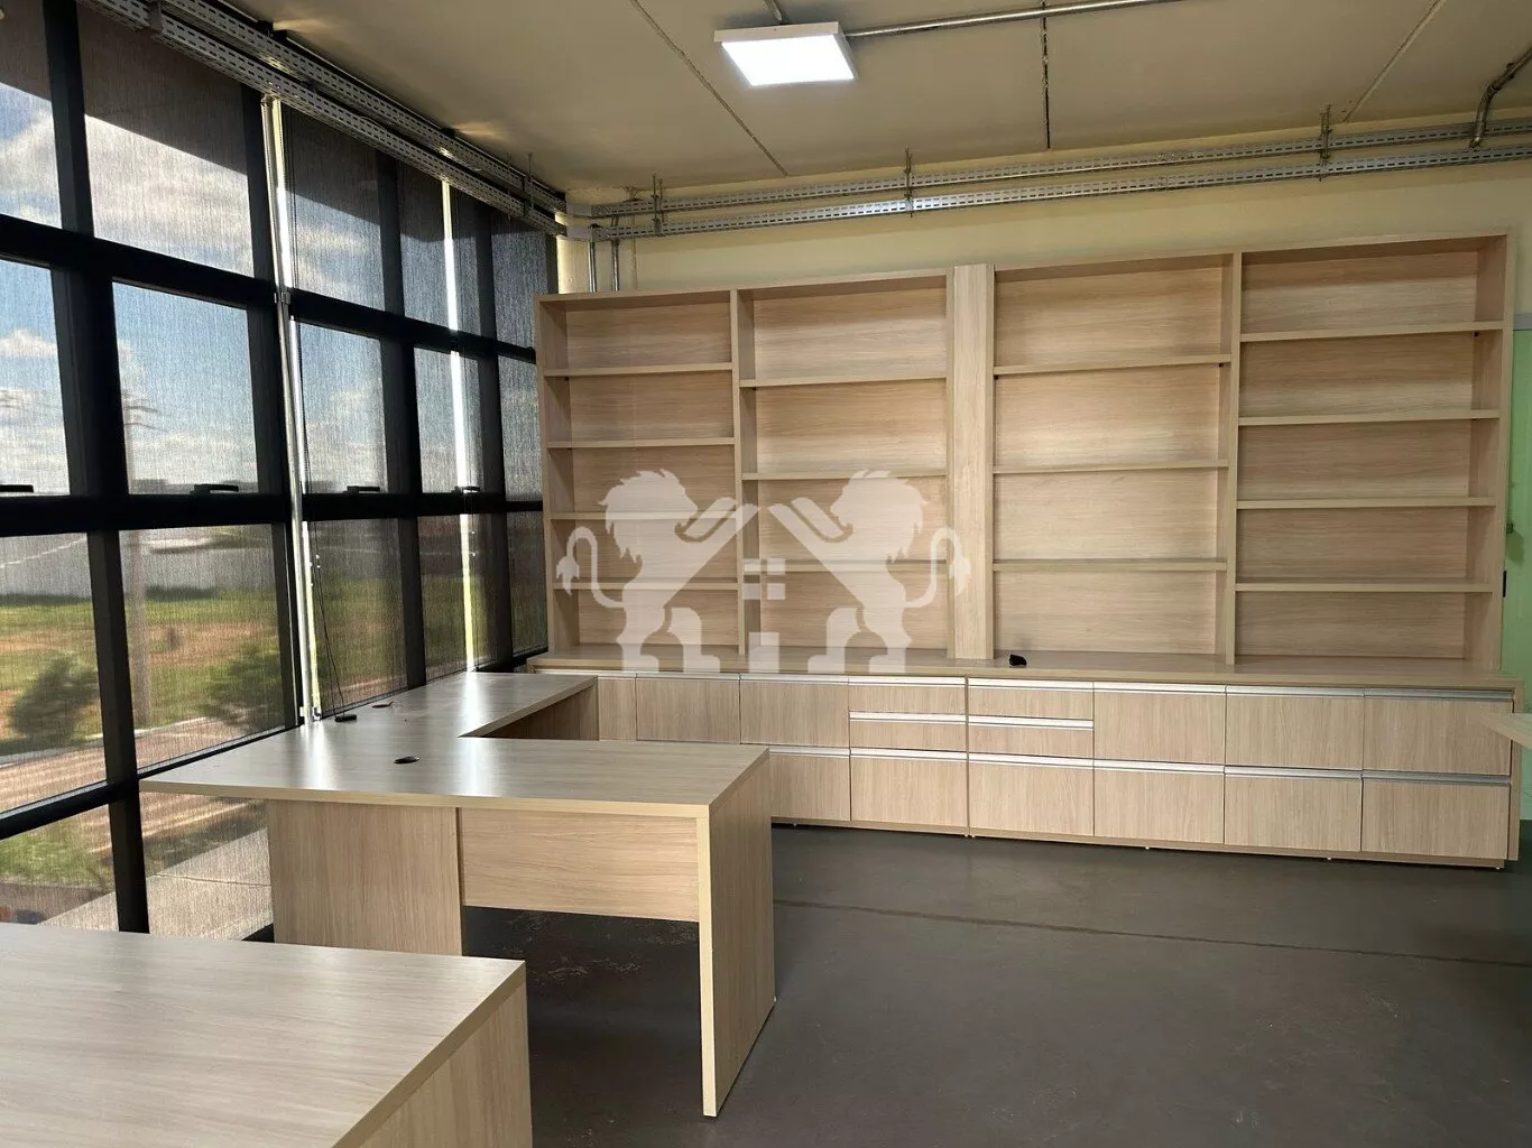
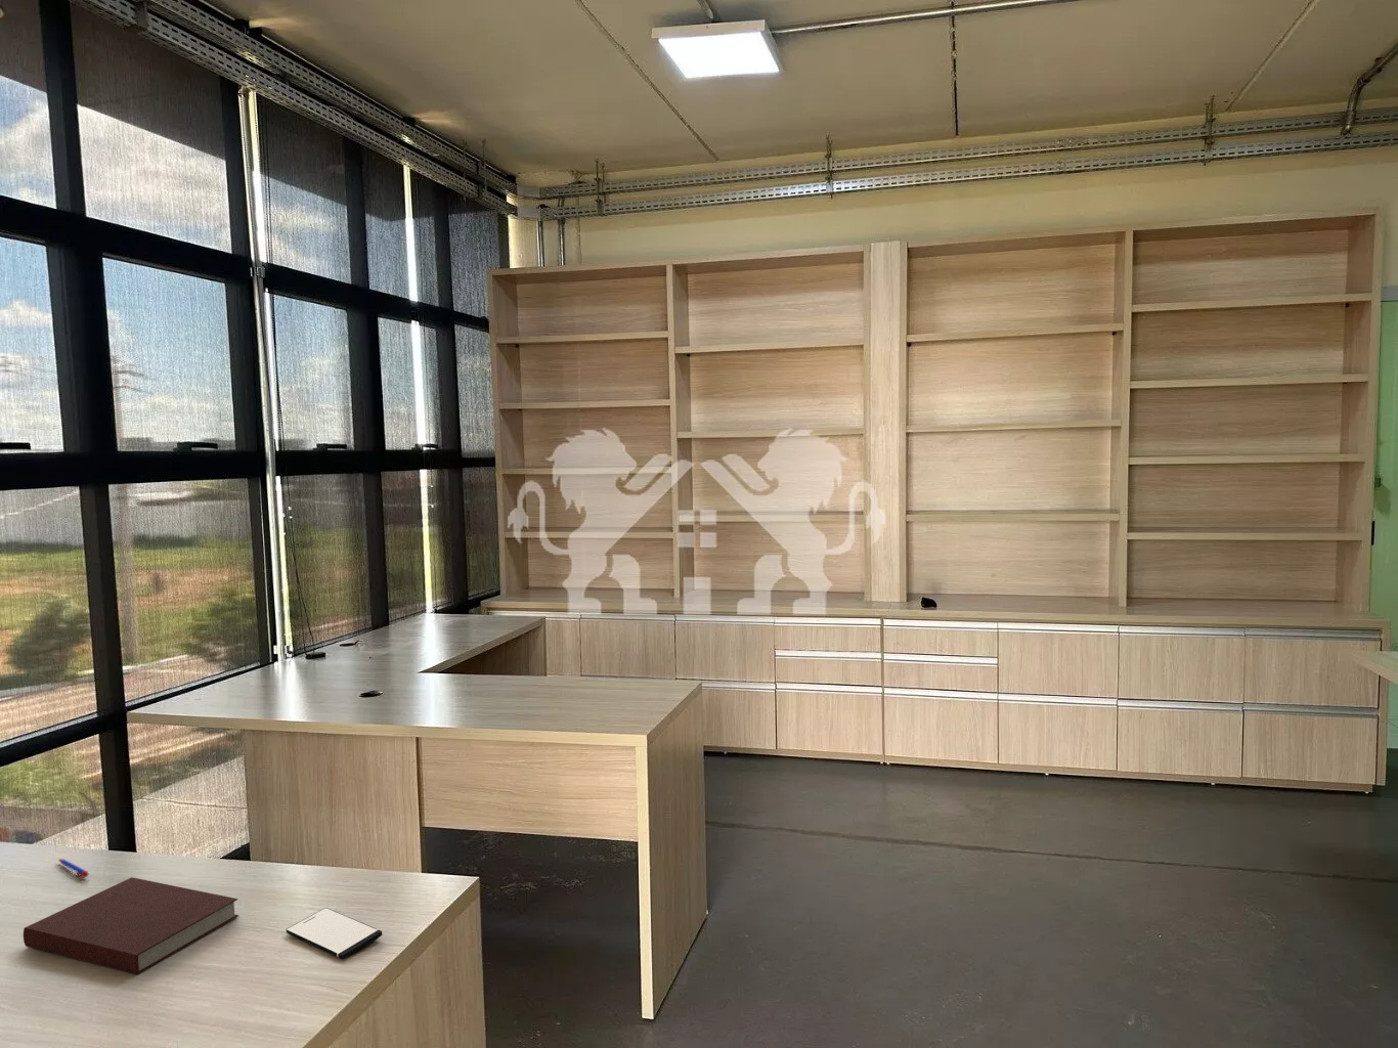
+ smartphone [285,907,383,960]
+ notebook [22,876,240,975]
+ pen [57,858,90,880]
